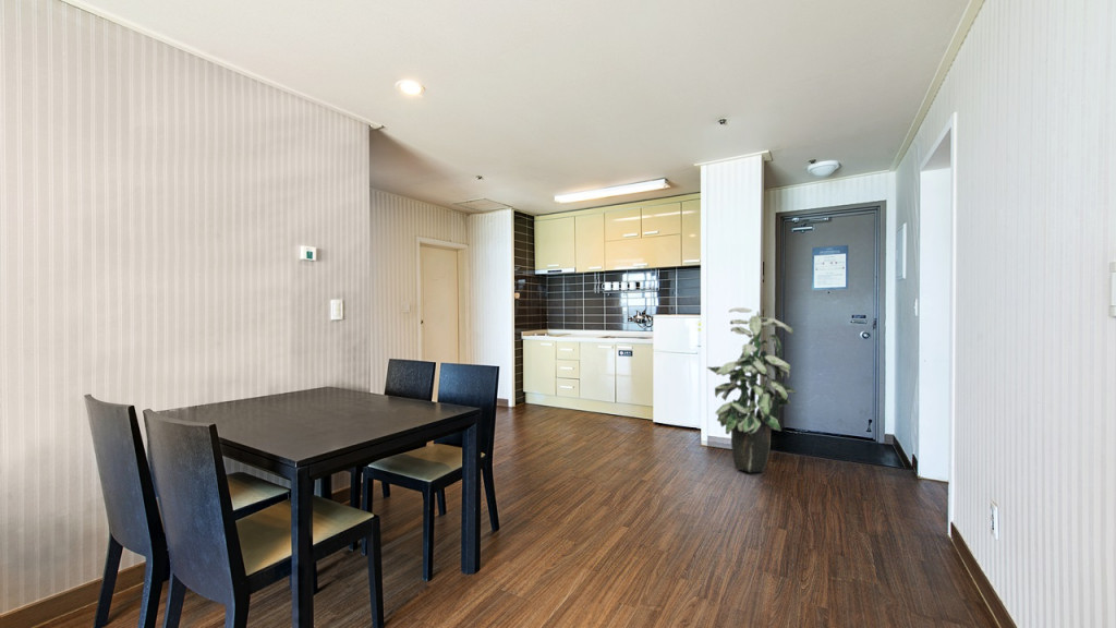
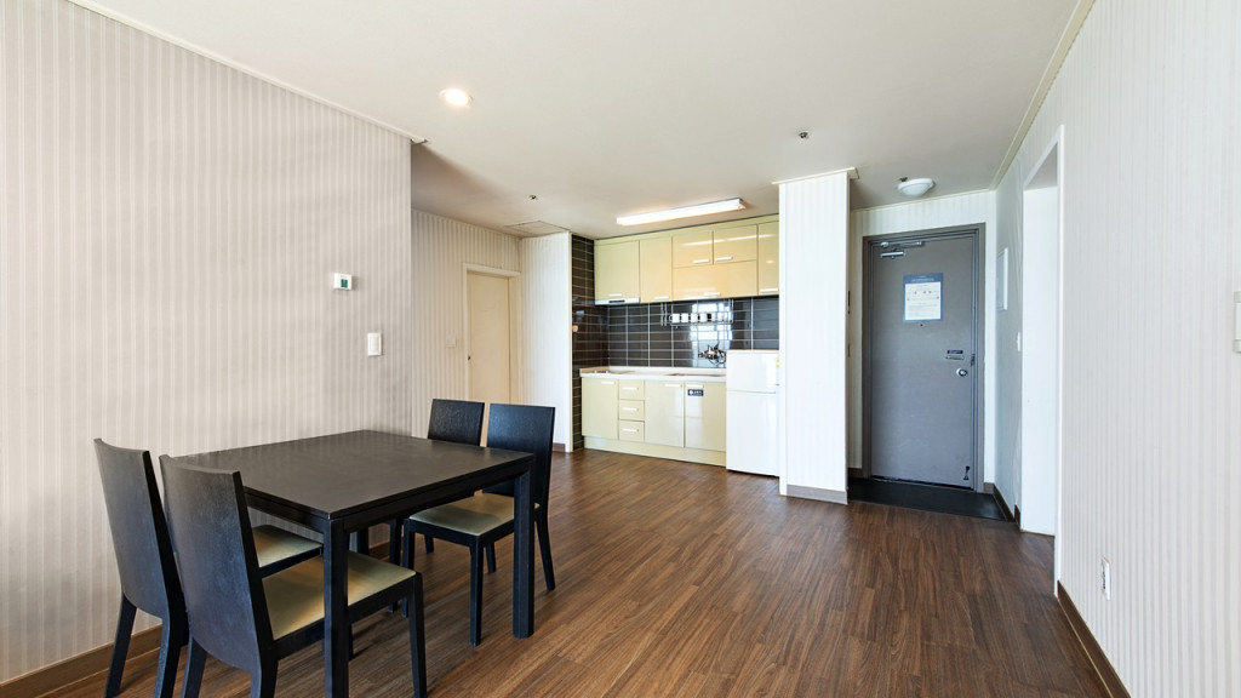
- indoor plant [705,306,798,473]
